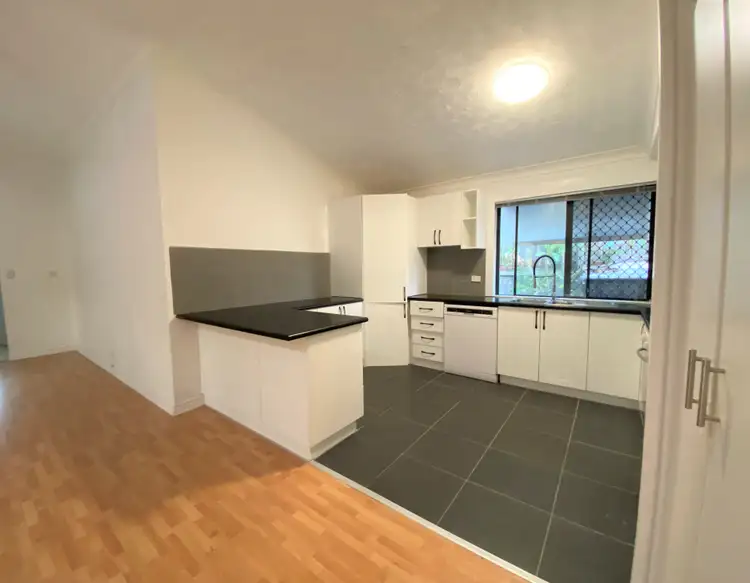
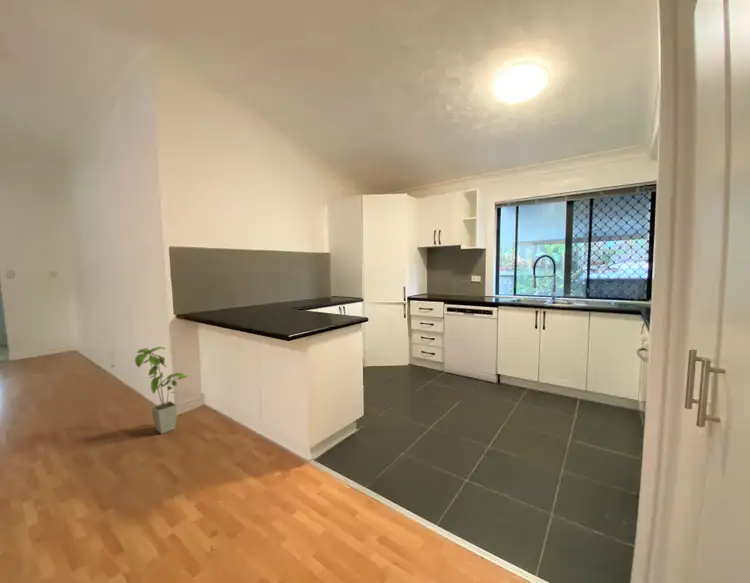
+ house plant [134,346,190,435]
